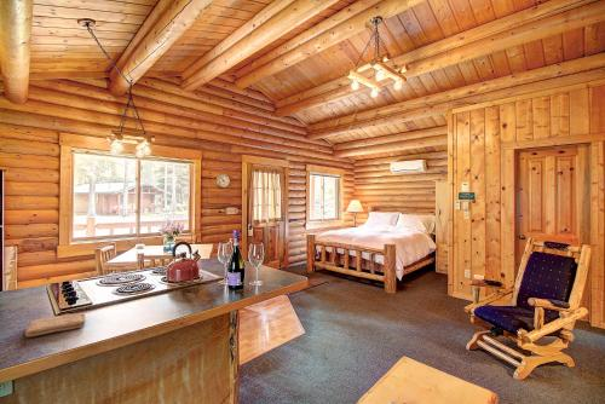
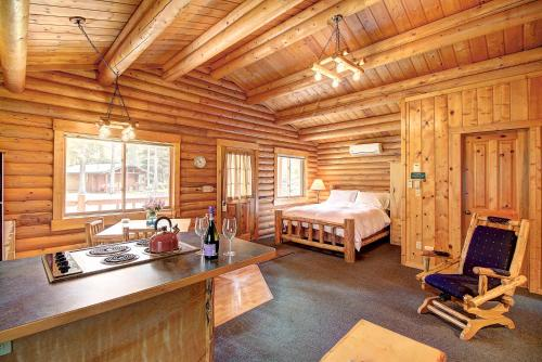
- washcloth [24,312,87,337]
